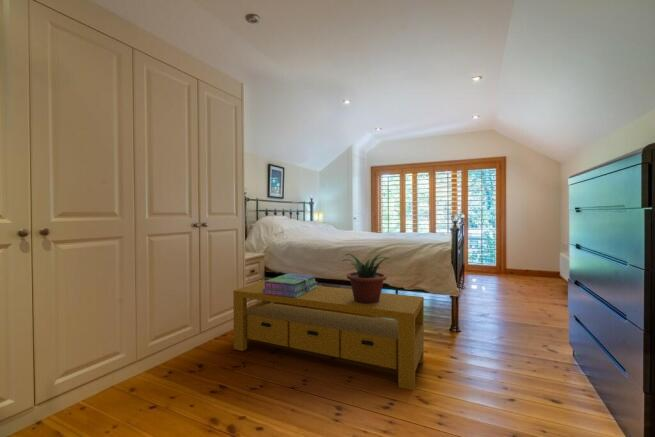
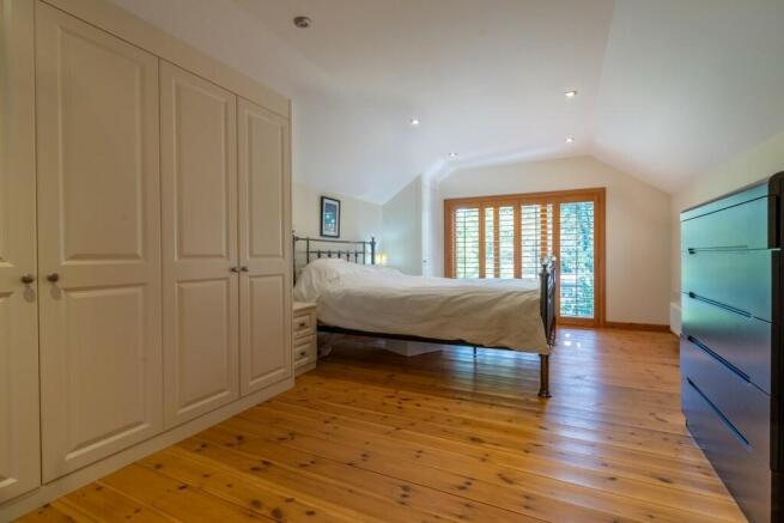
- stack of books [263,272,318,298]
- bench [232,279,425,391]
- potted plant [341,253,391,304]
